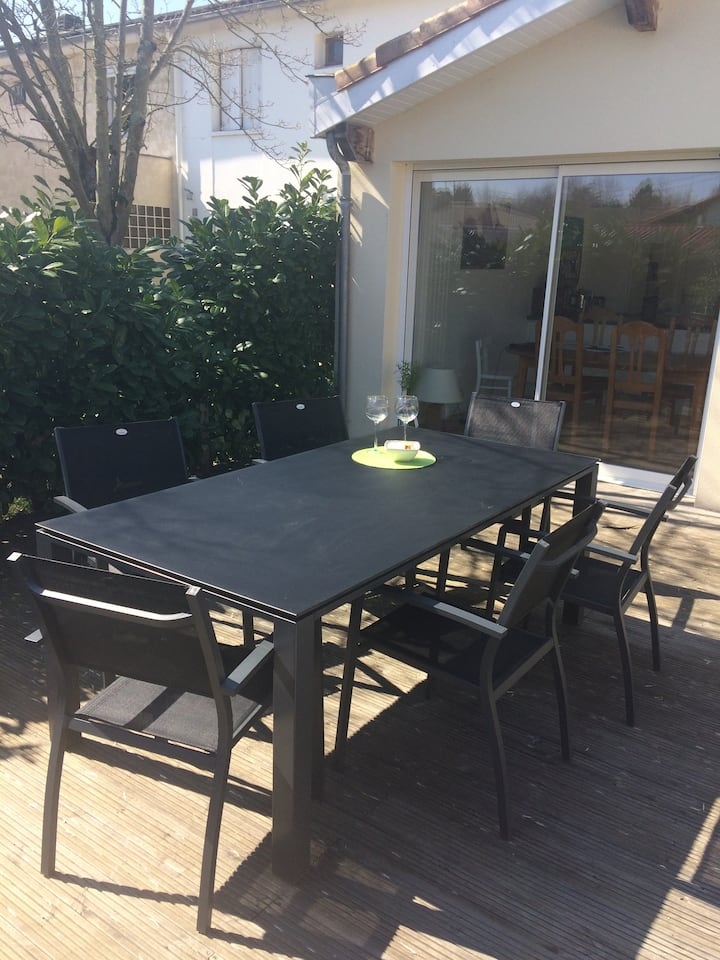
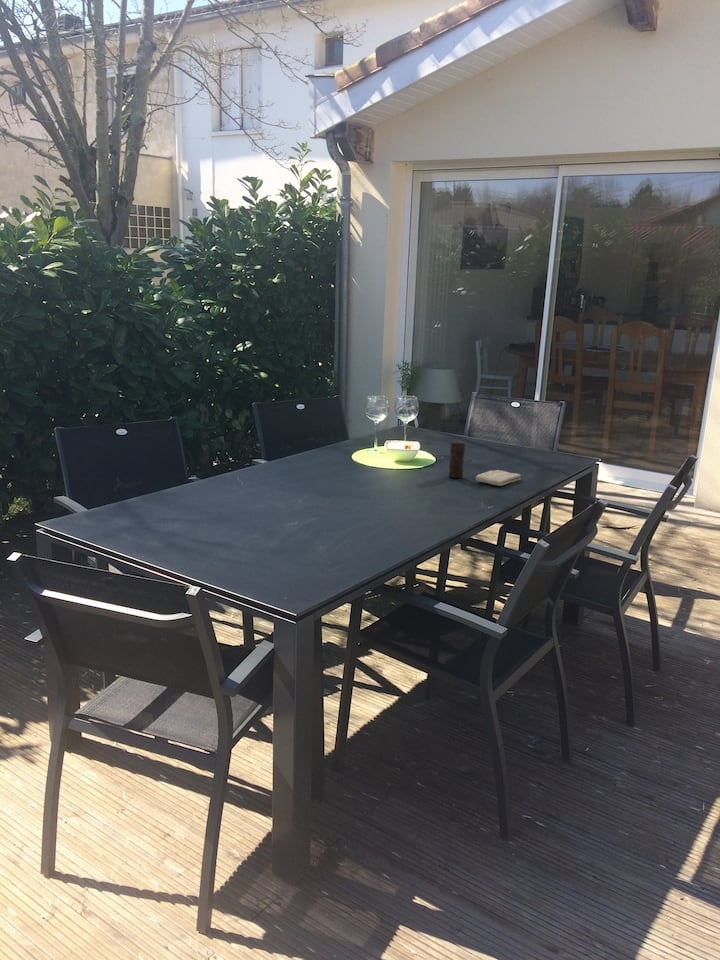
+ candle [448,440,466,479]
+ washcloth [475,469,522,487]
